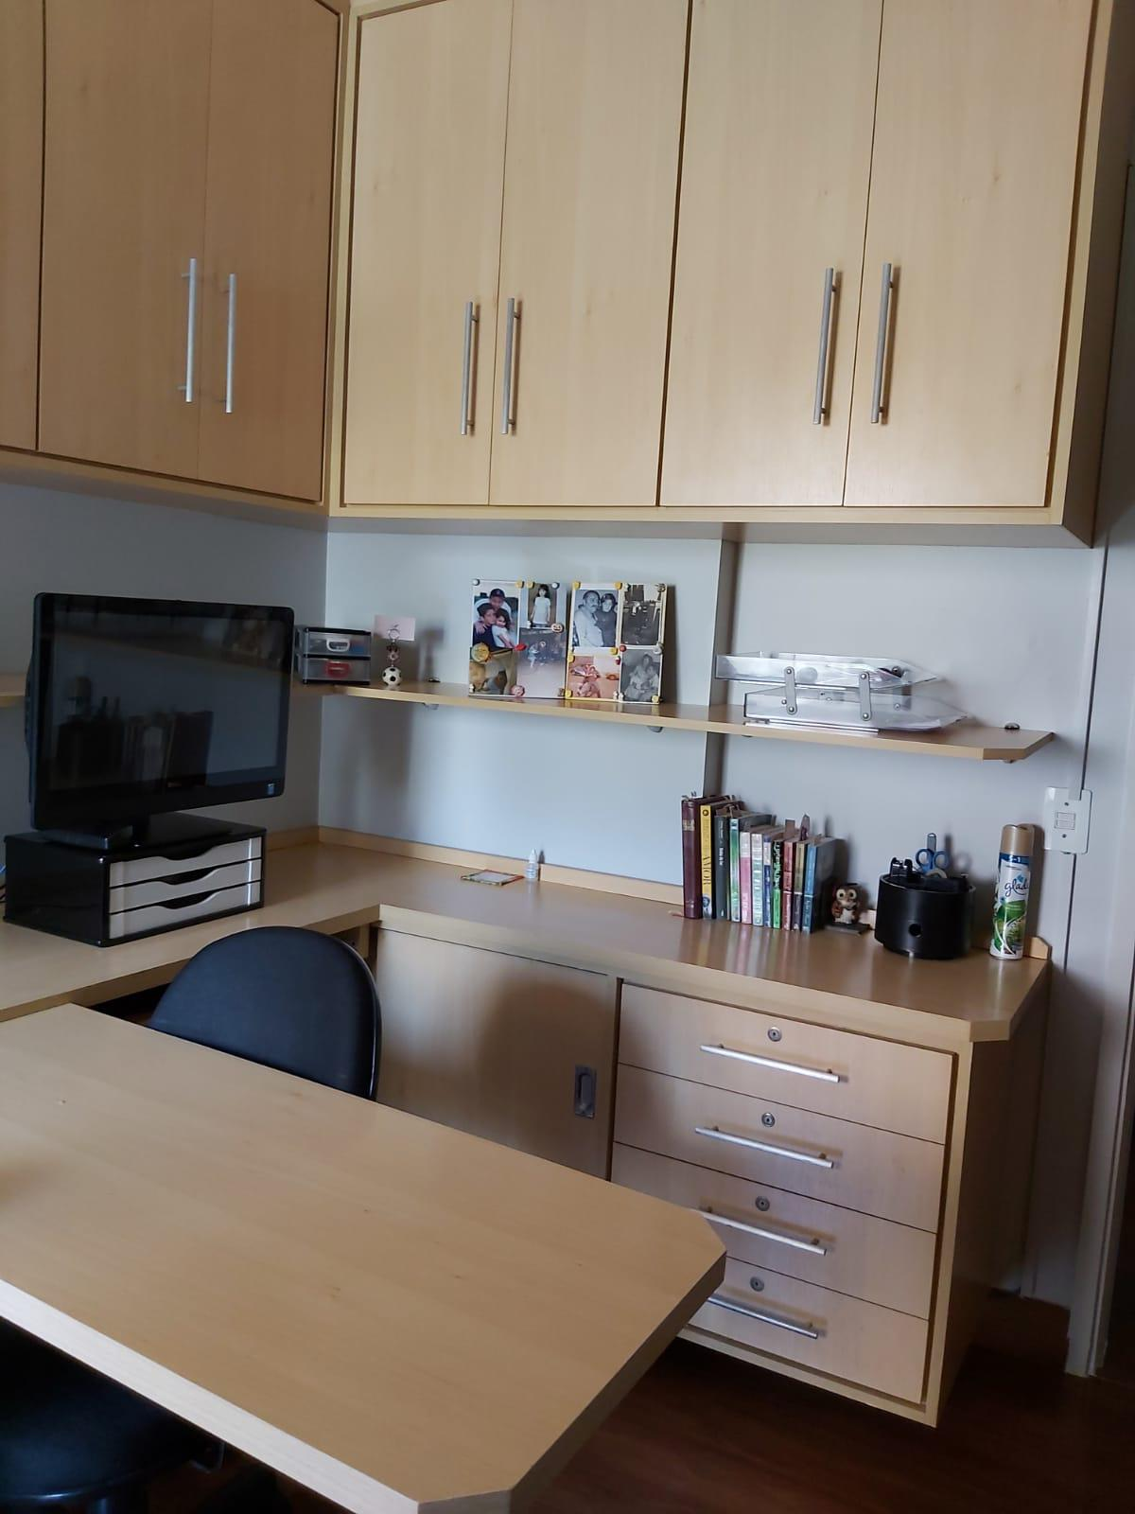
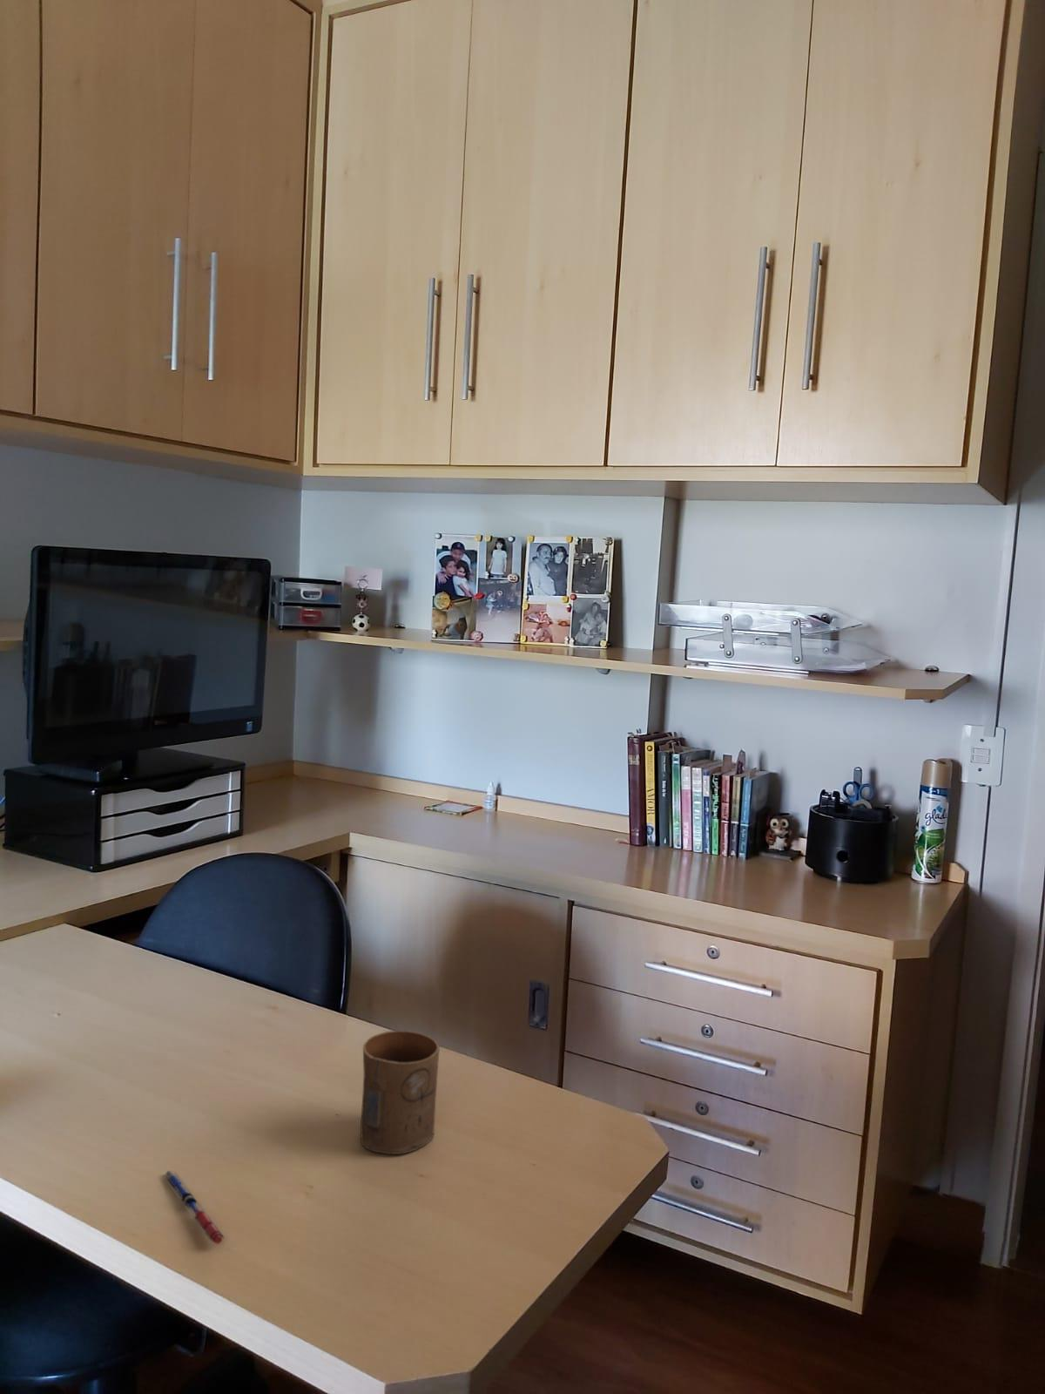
+ cup [360,1030,440,1156]
+ pen [162,1170,226,1245]
